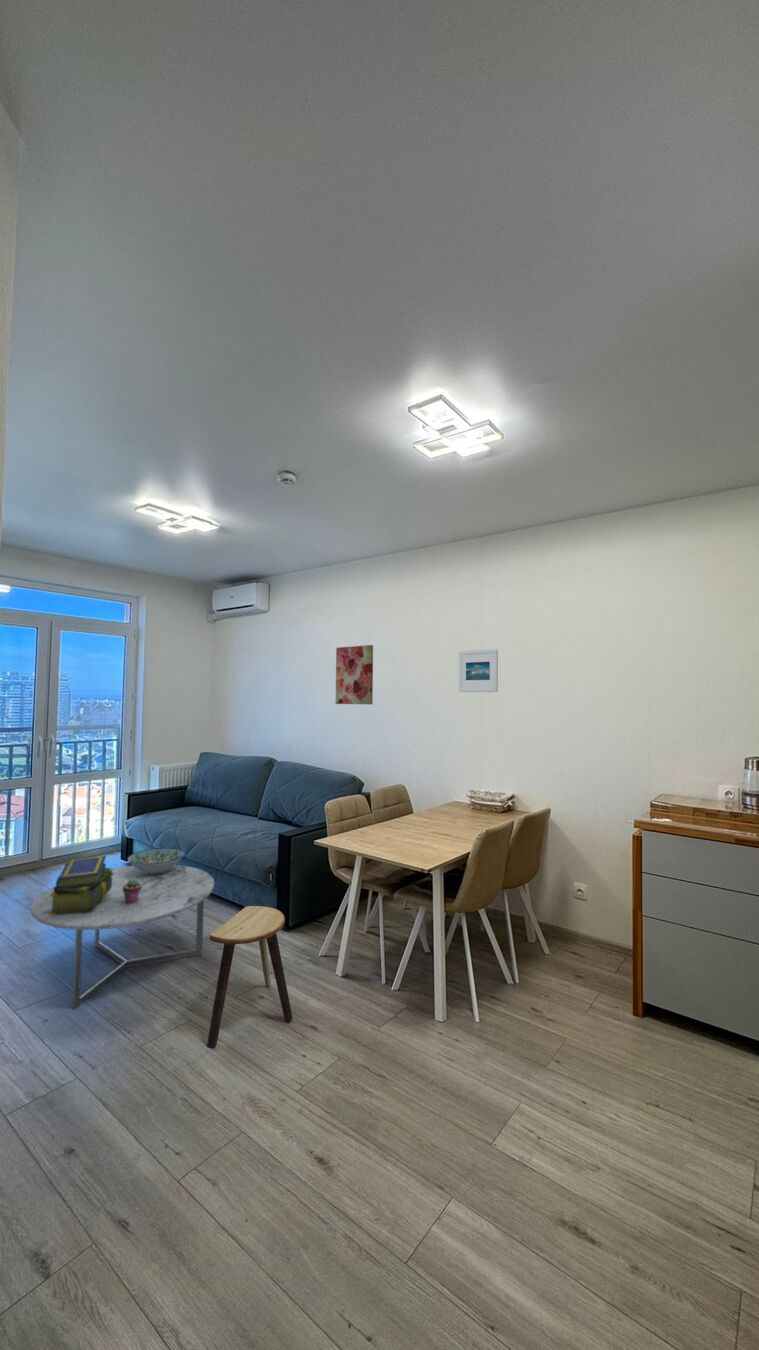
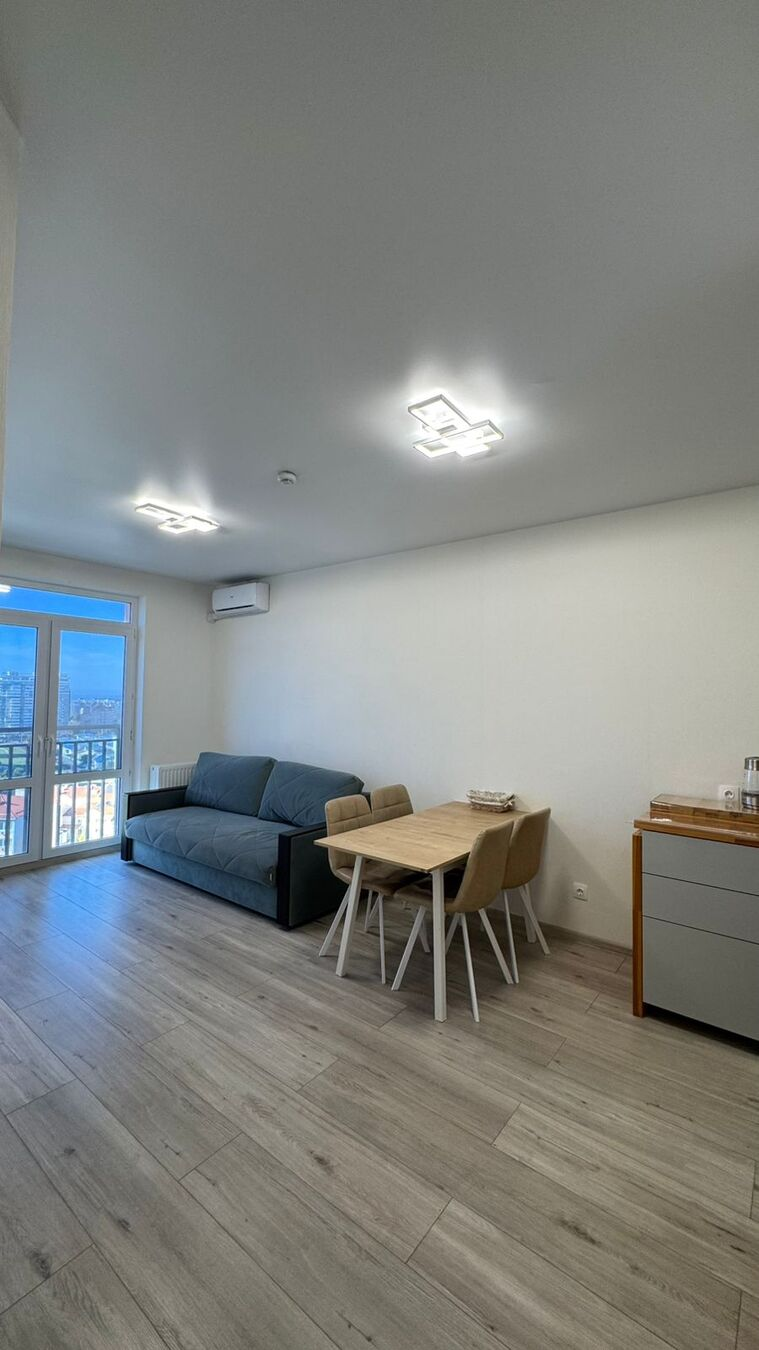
- decorative bowl [126,847,185,874]
- stool [206,905,293,1049]
- wall art [335,644,374,705]
- potted succulent [123,878,142,904]
- coffee table [30,864,215,1010]
- stack of books [49,855,115,915]
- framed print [458,648,499,693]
